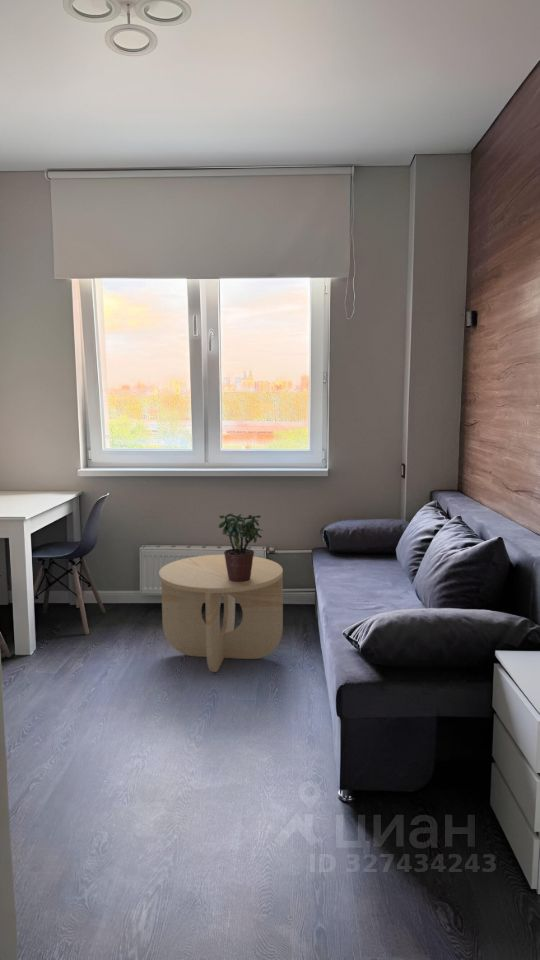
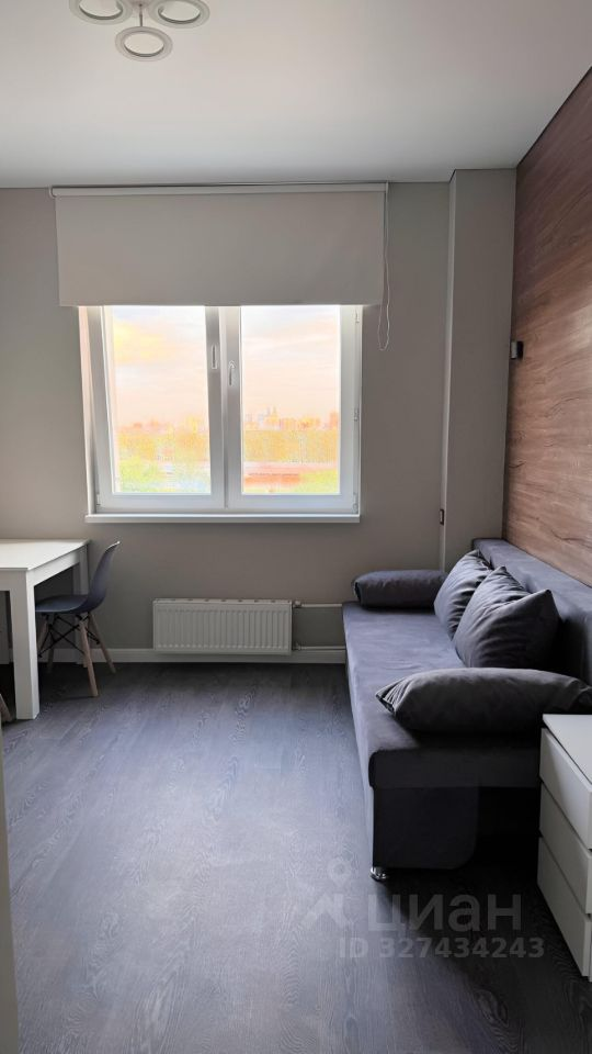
- side table [158,554,284,673]
- potted plant [218,512,264,582]
